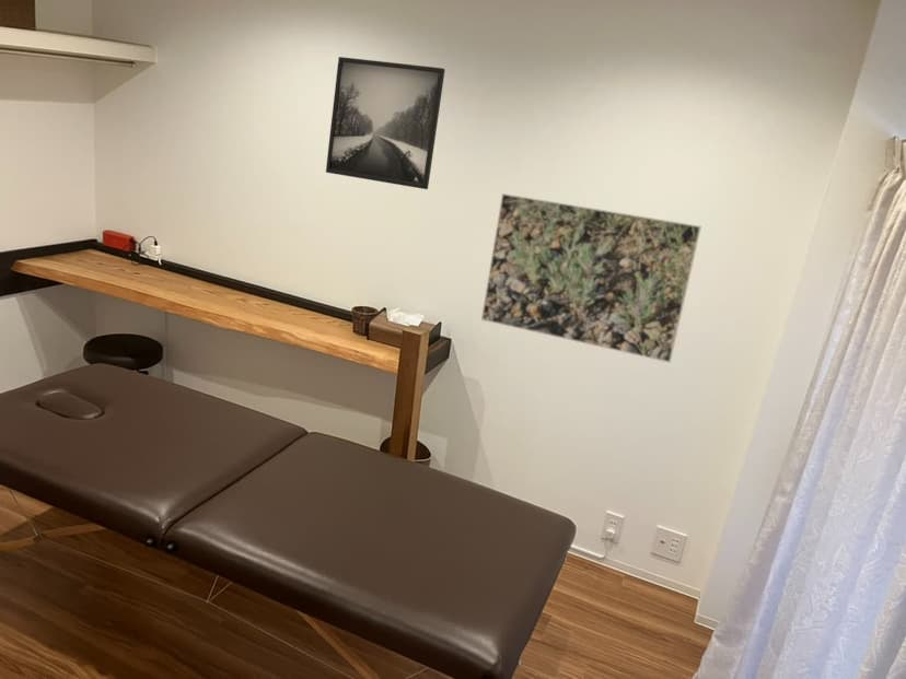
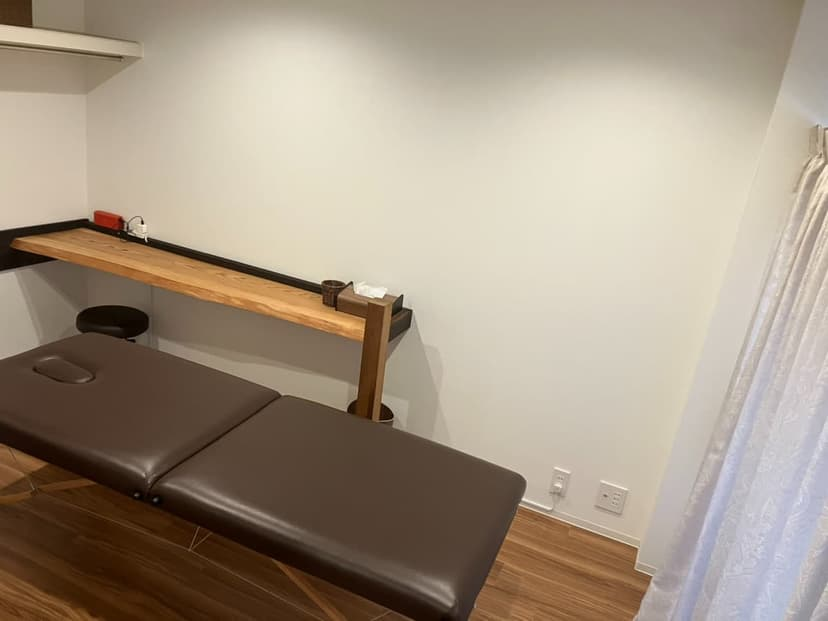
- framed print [480,192,702,364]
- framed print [325,56,446,190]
